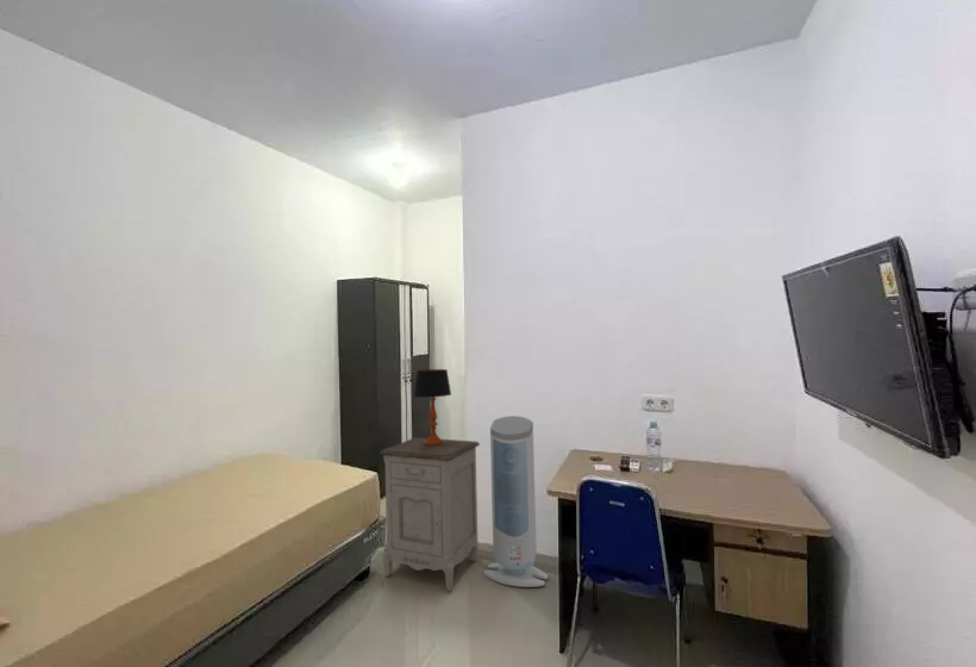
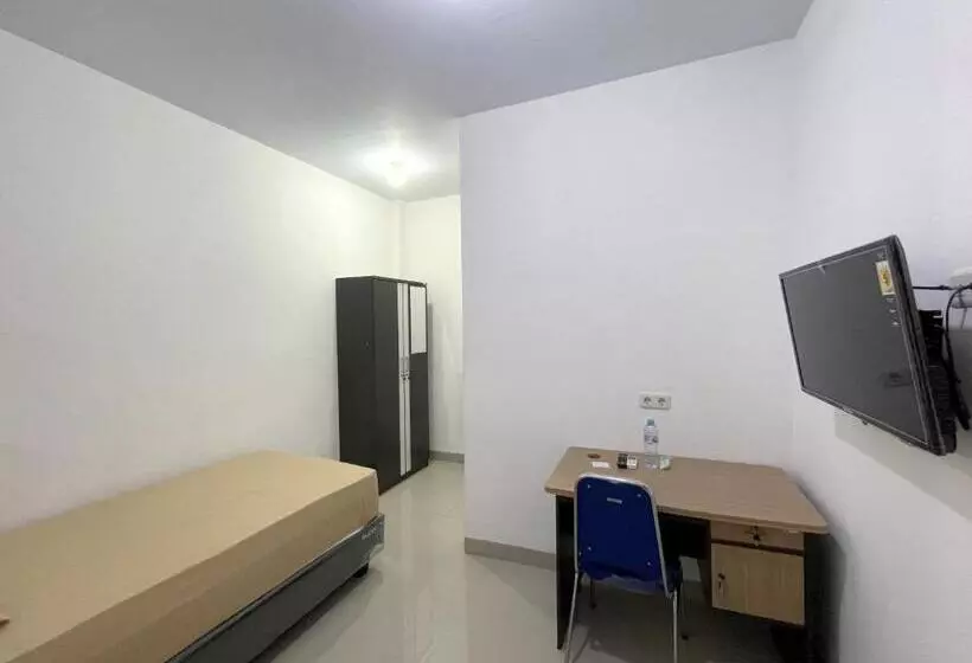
- air purifier [482,414,549,588]
- table lamp [413,368,452,447]
- nightstand [378,436,481,592]
